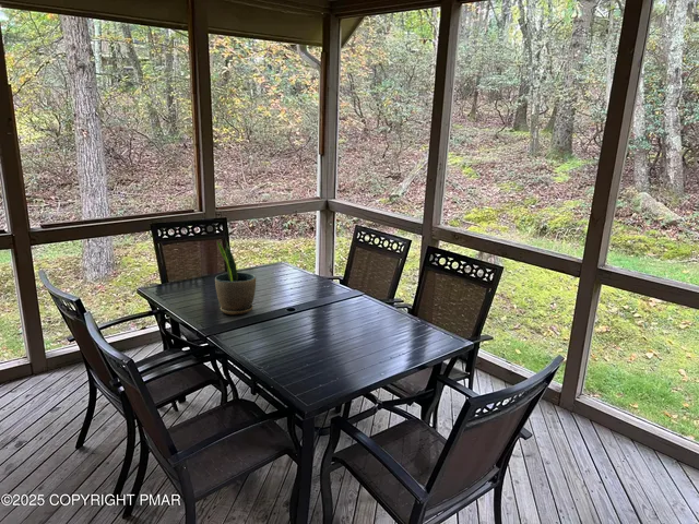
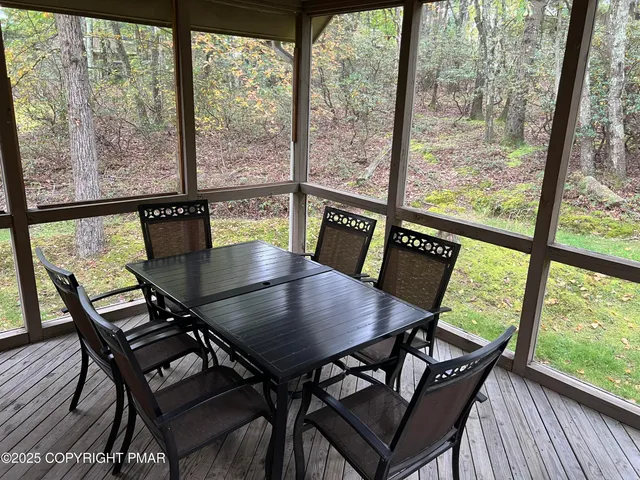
- potted plant [214,240,257,315]
